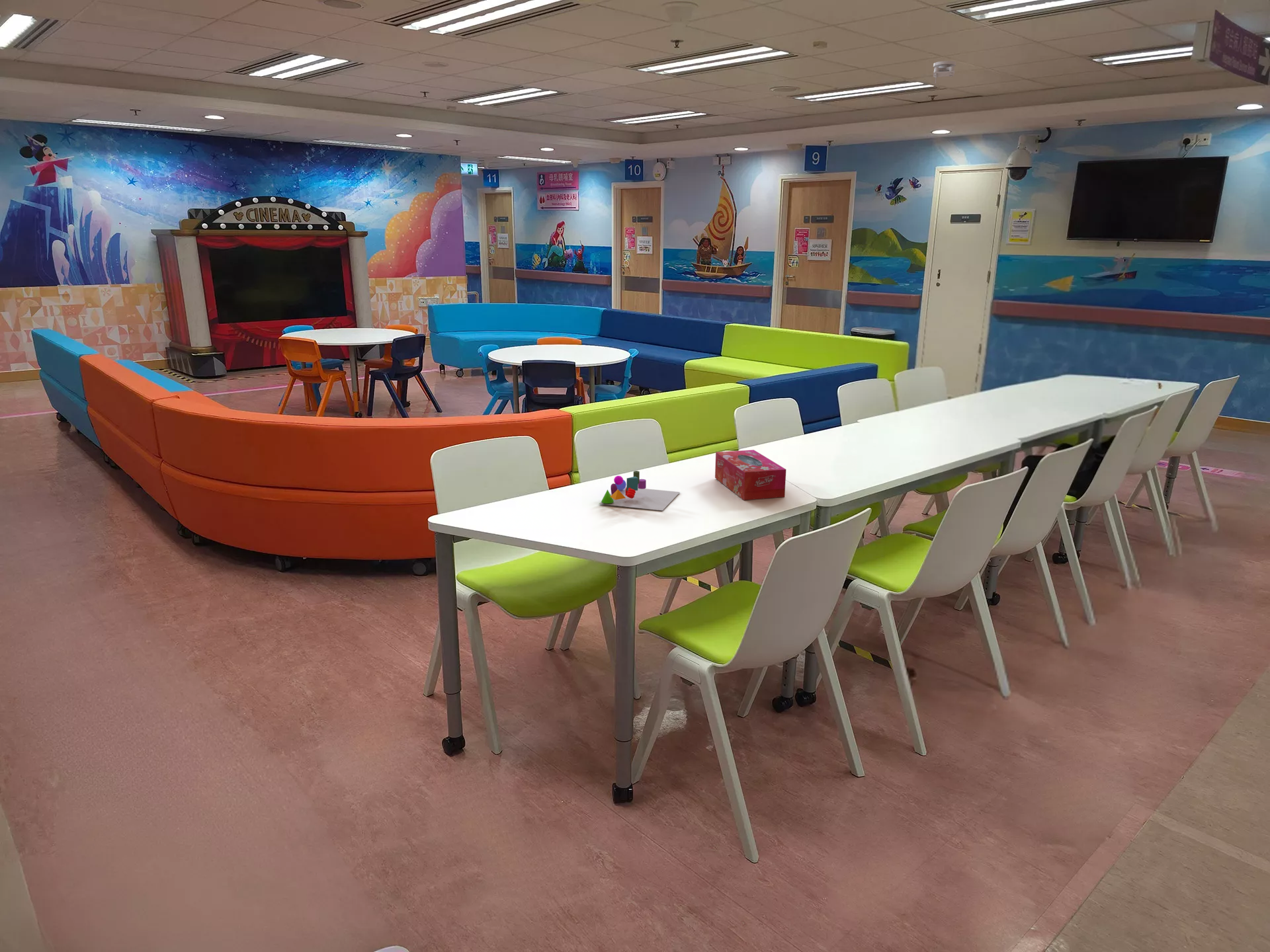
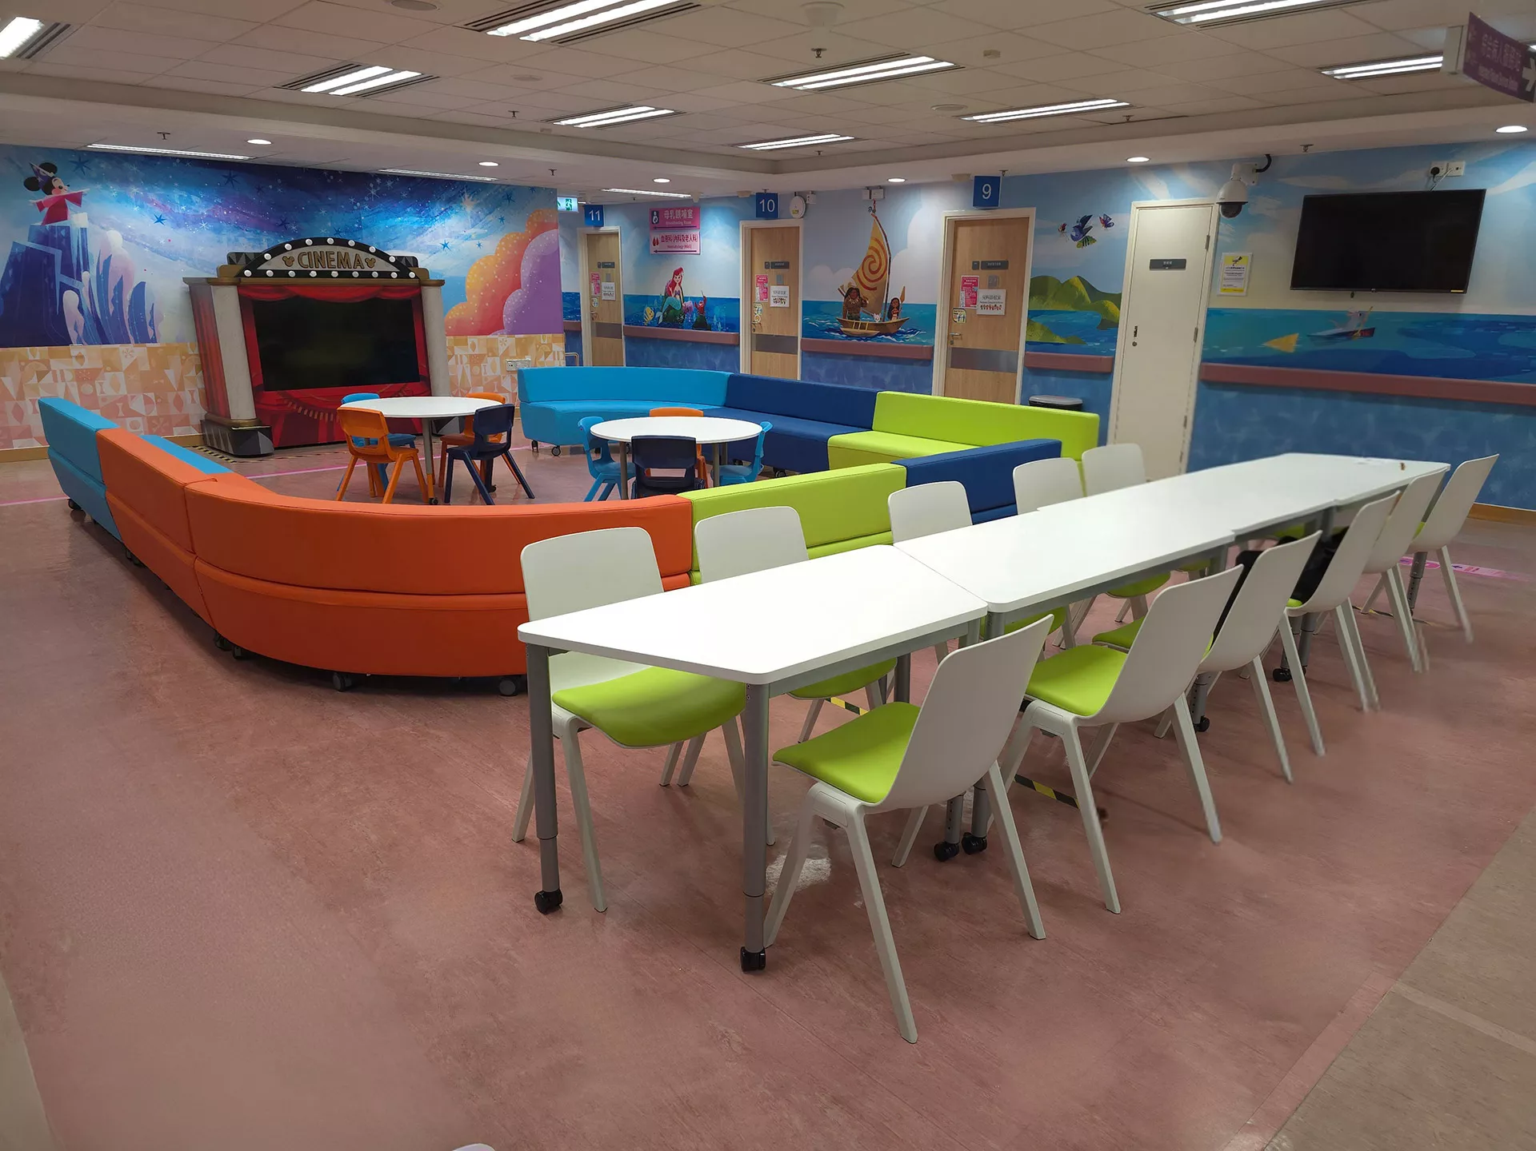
- smoke detector [933,60,956,84]
- toy blocks [599,470,681,511]
- tissue box [714,449,786,500]
